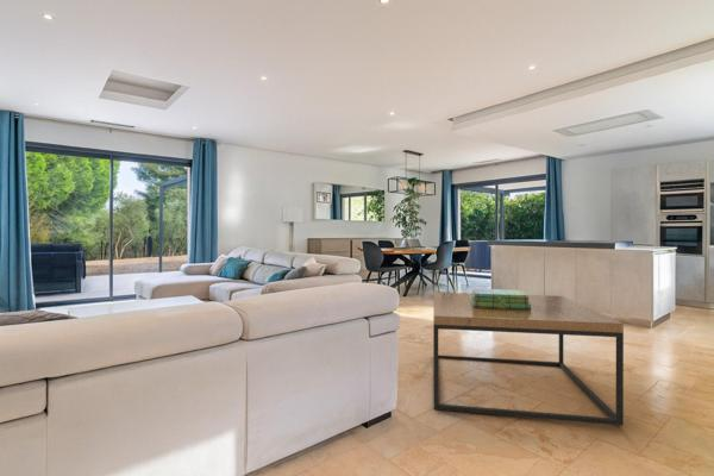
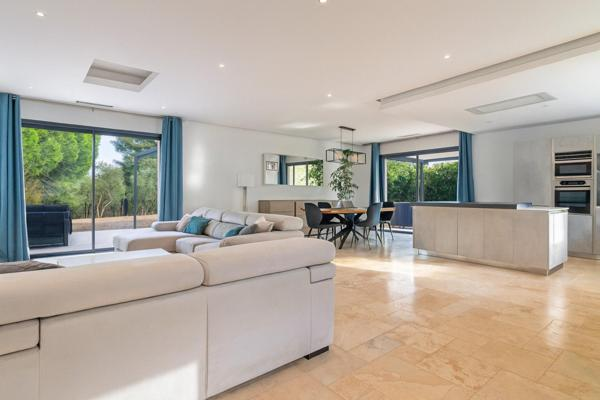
- stack of books [470,288,531,311]
- coffee table [432,292,625,427]
